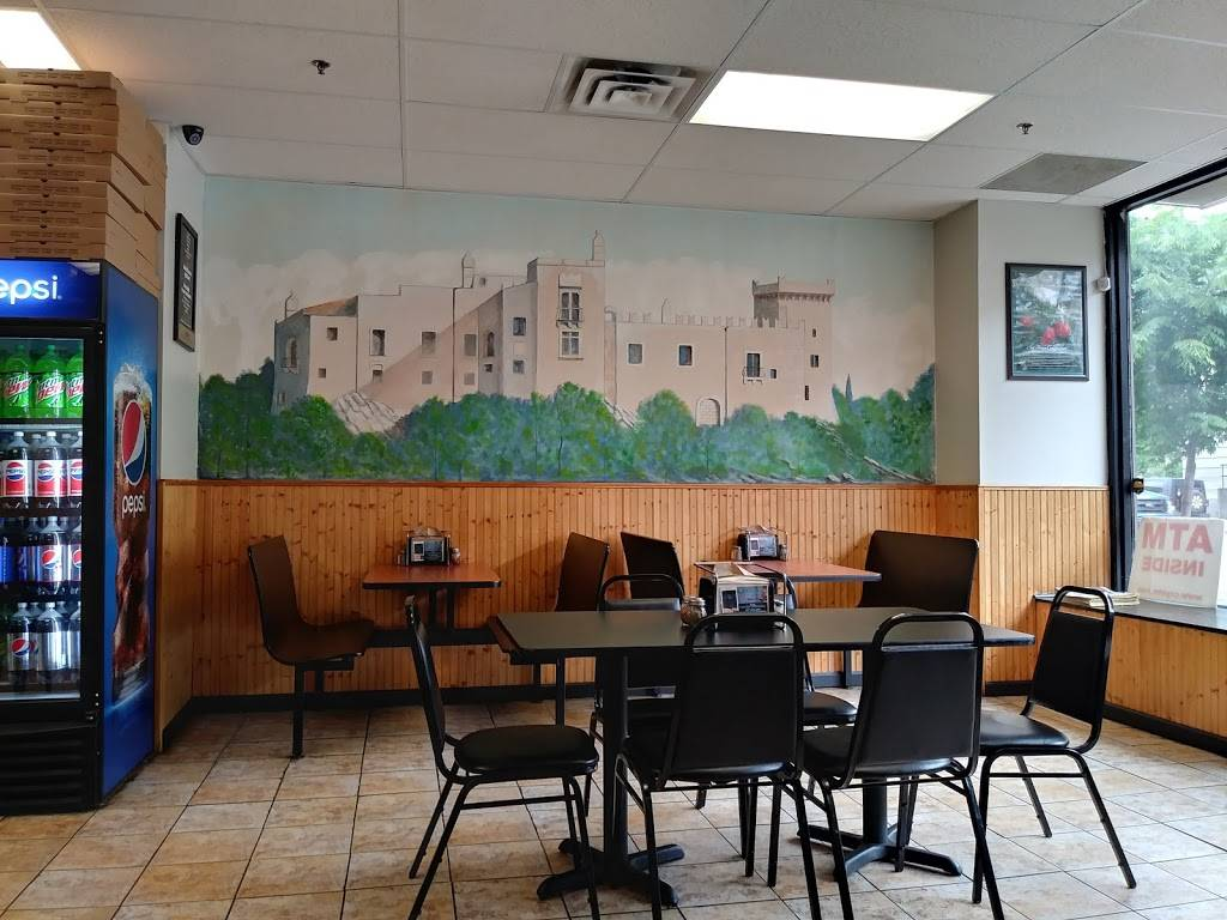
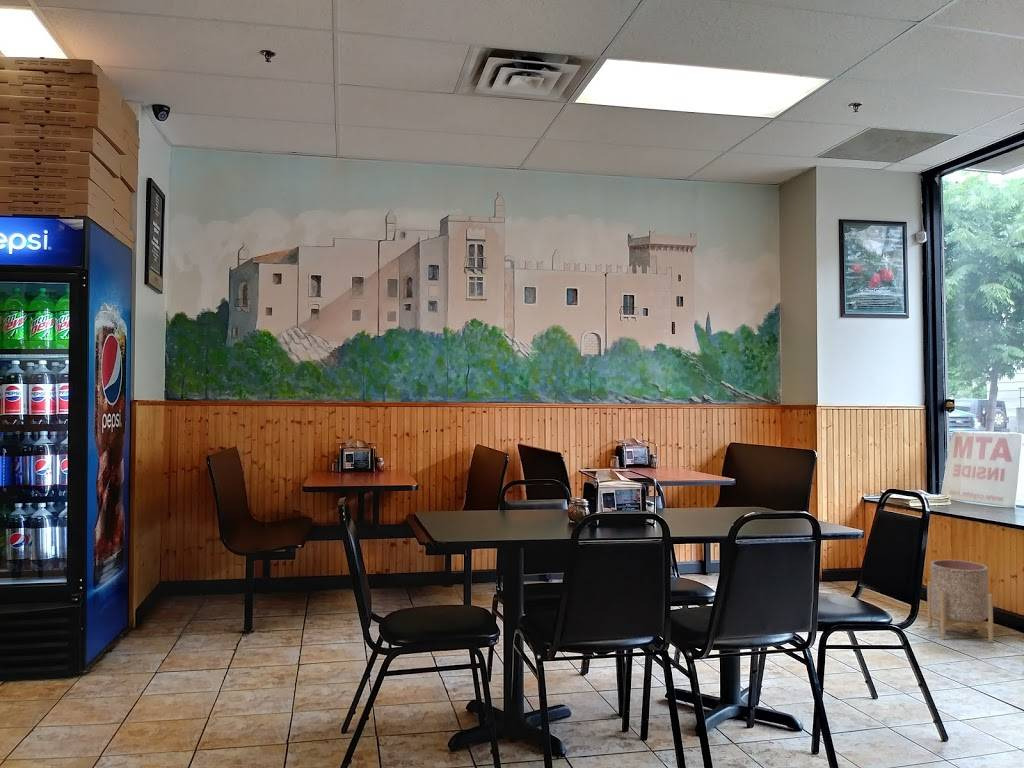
+ planter [926,559,994,644]
